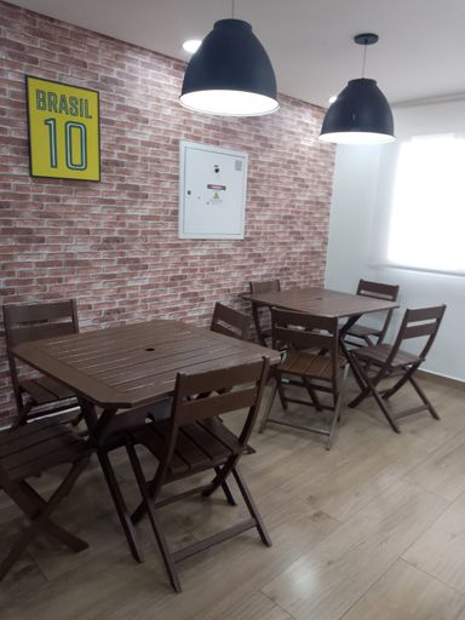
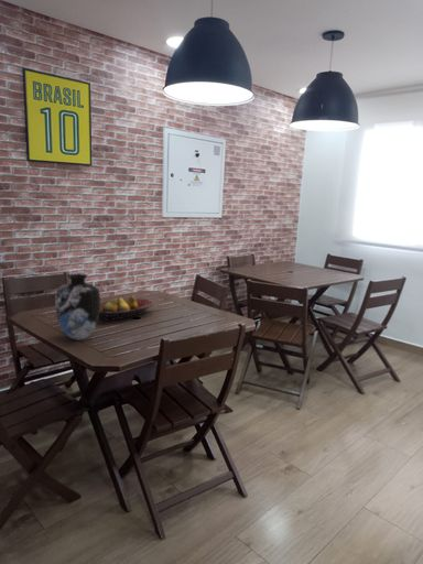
+ vase [54,272,101,340]
+ fruit bowl [98,295,154,322]
